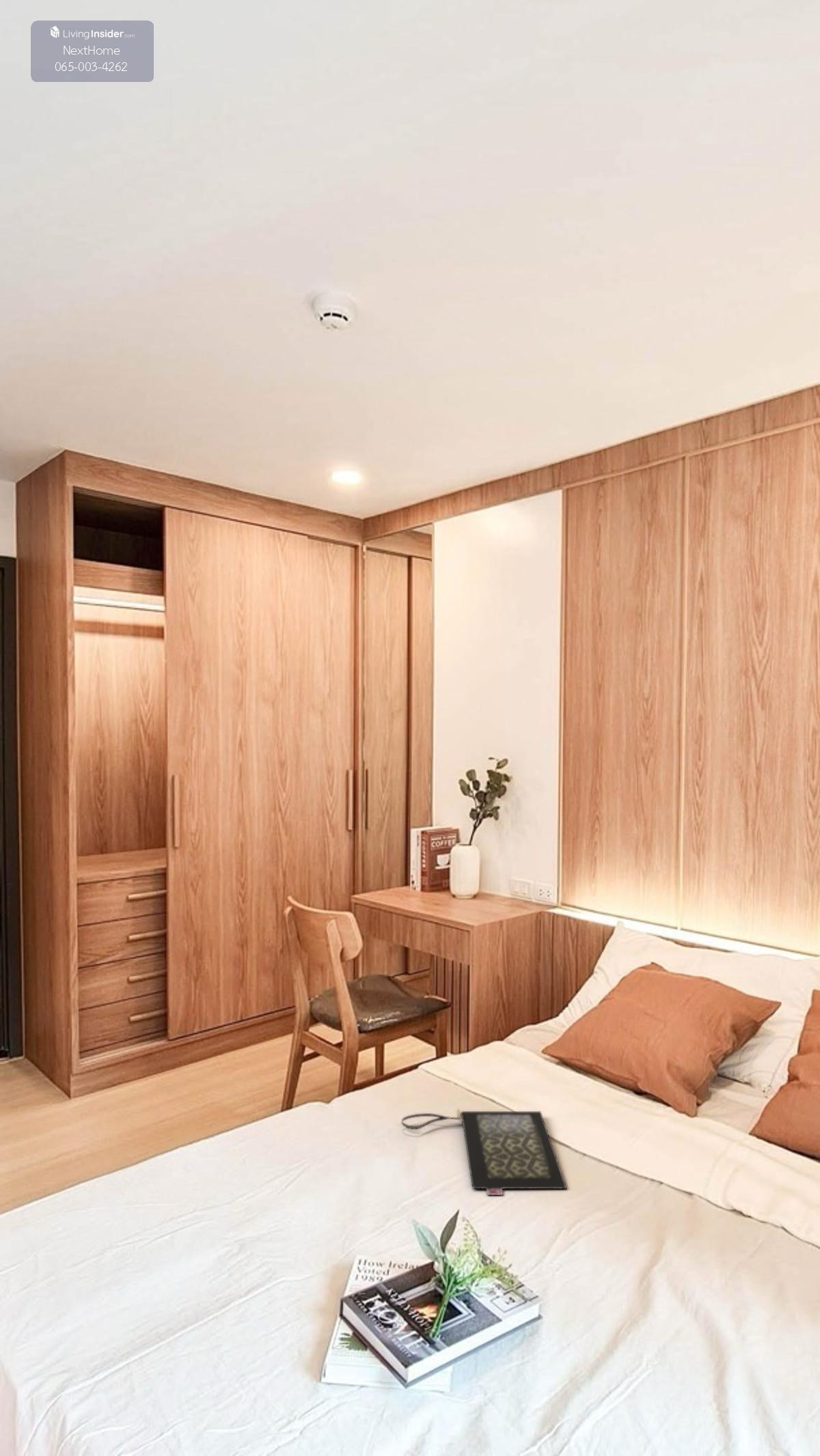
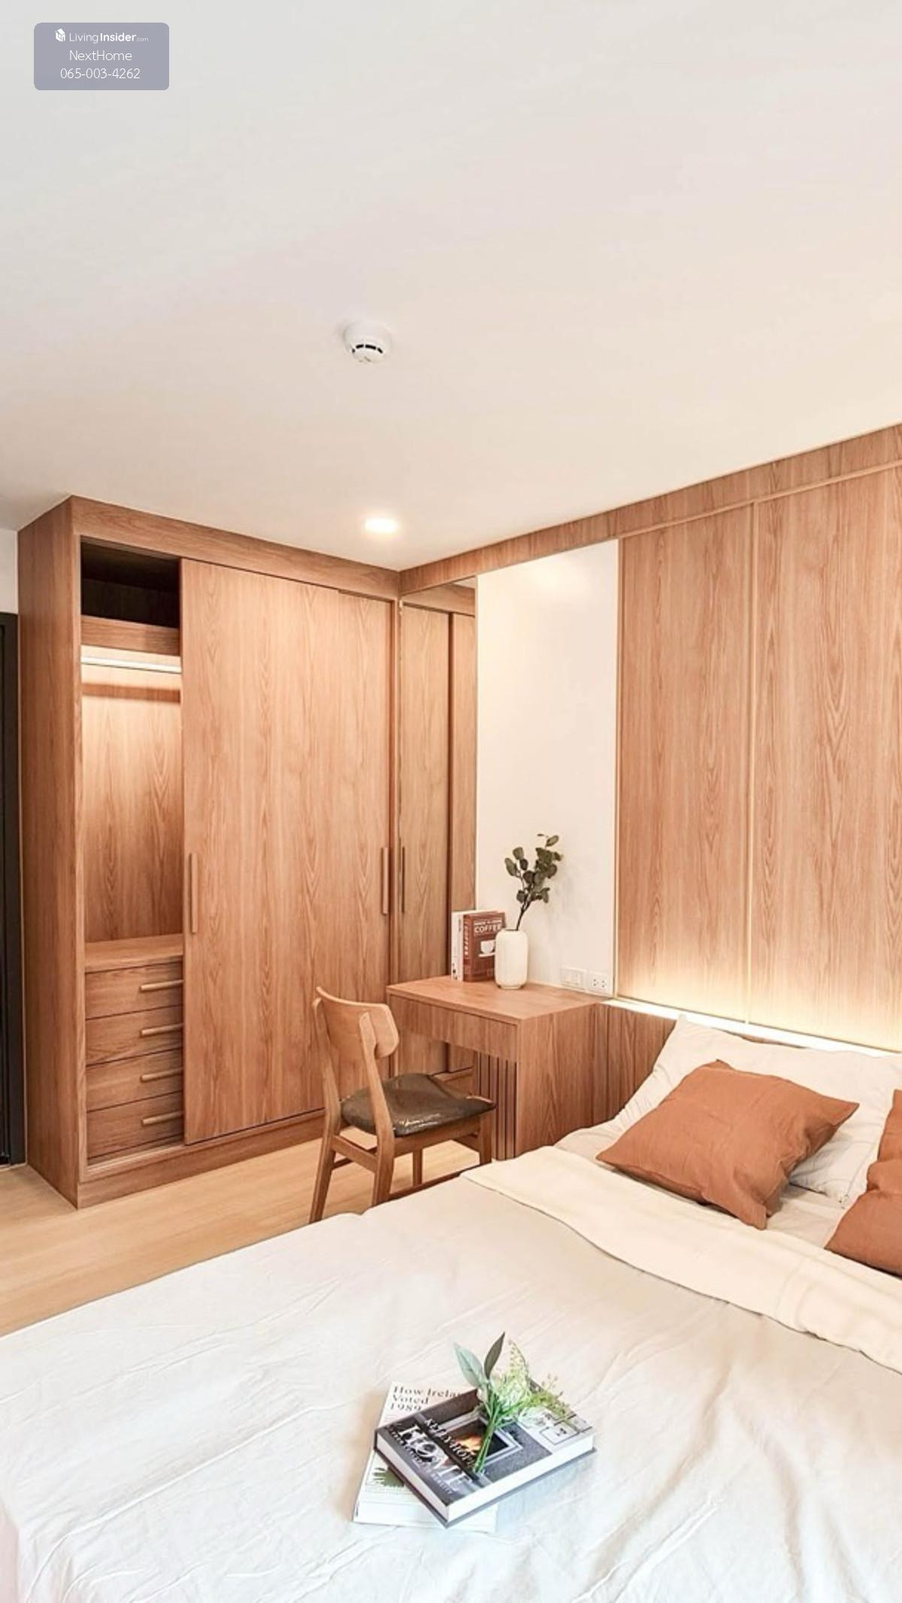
- clutch bag [401,1108,568,1196]
